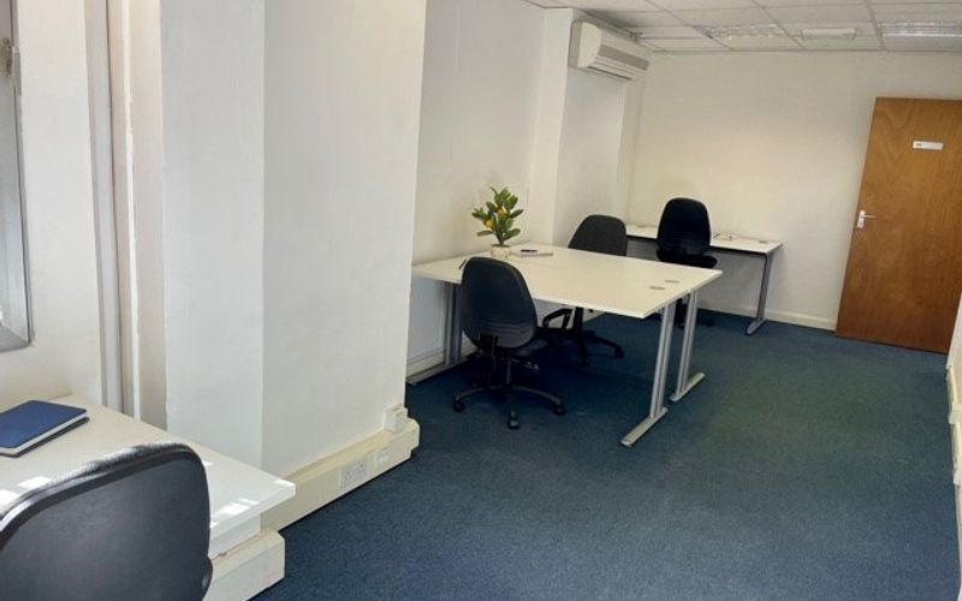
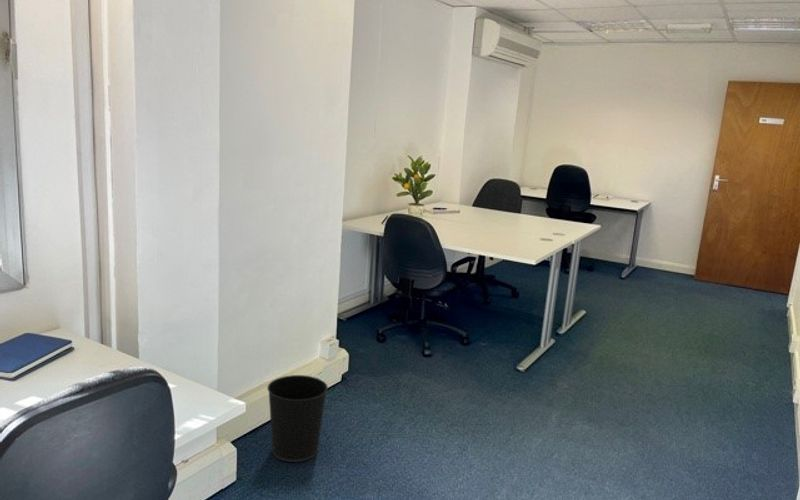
+ wastebasket [266,374,329,463]
